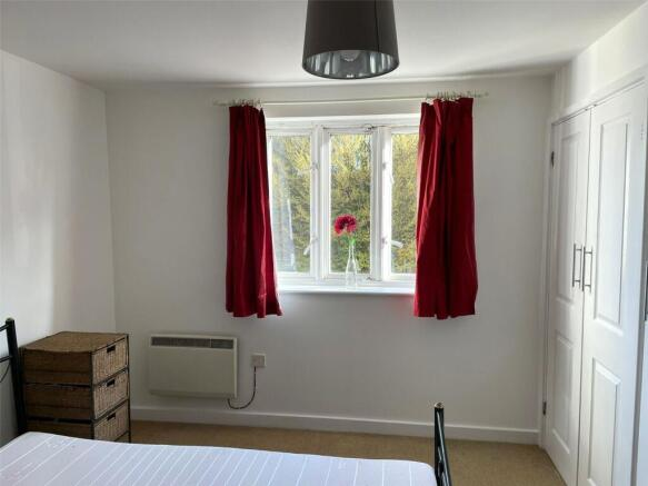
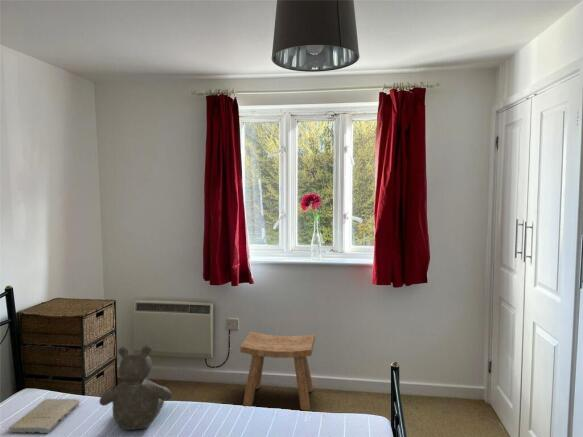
+ teddy bear [98,345,173,431]
+ book [7,398,81,434]
+ stool [239,331,316,412]
